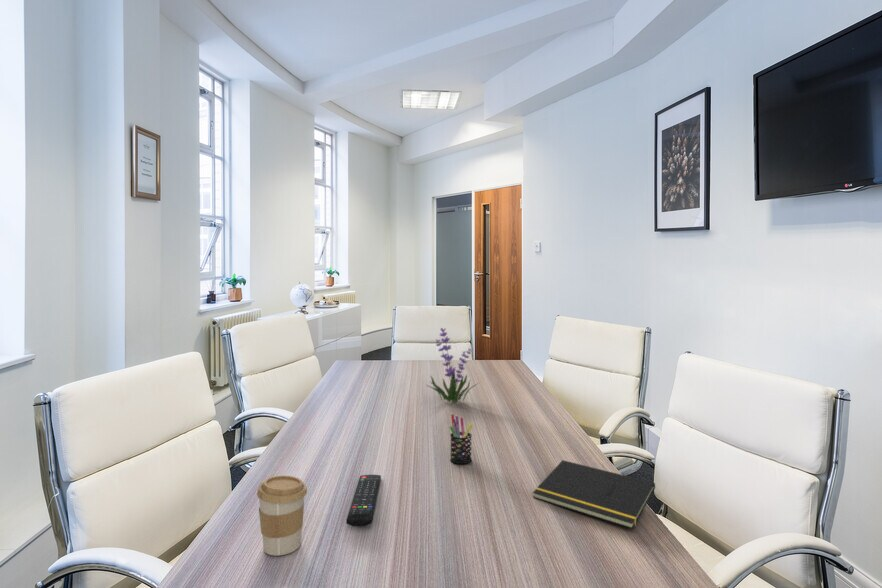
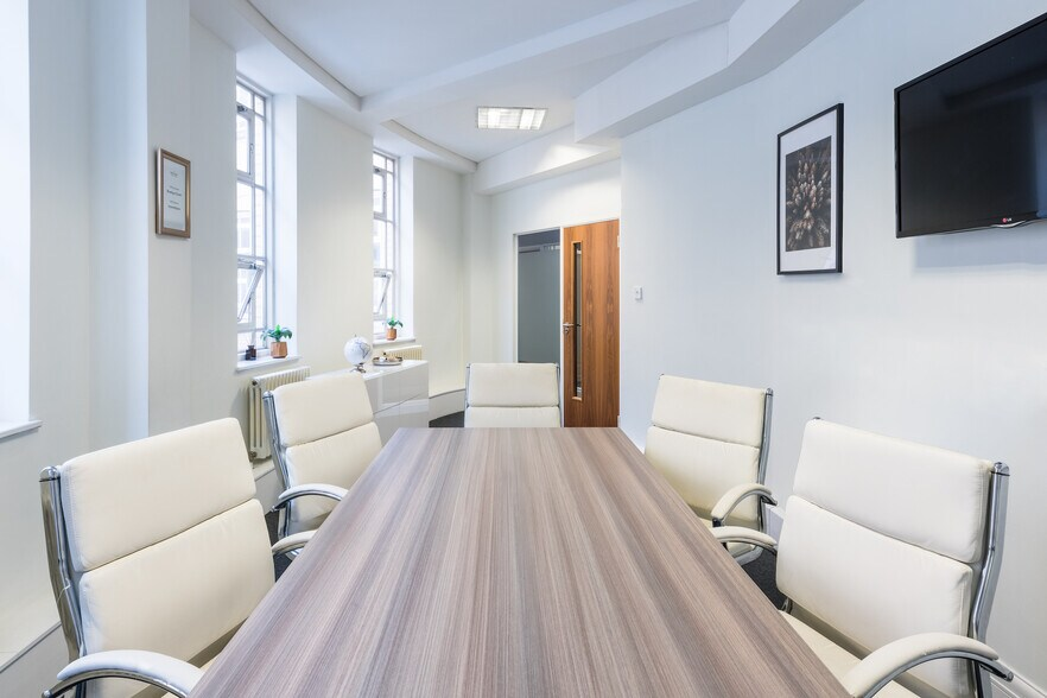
- coffee cup [256,474,308,557]
- plant [426,327,480,404]
- notepad [532,459,656,530]
- pen holder [449,413,473,465]
- remote control [345,474,382,527]
